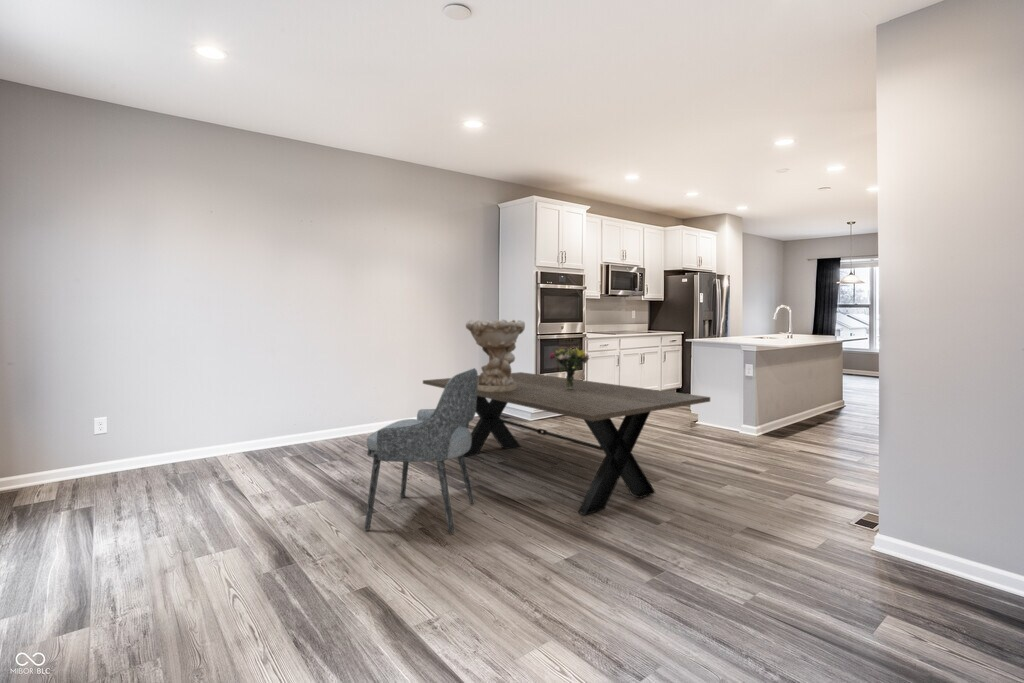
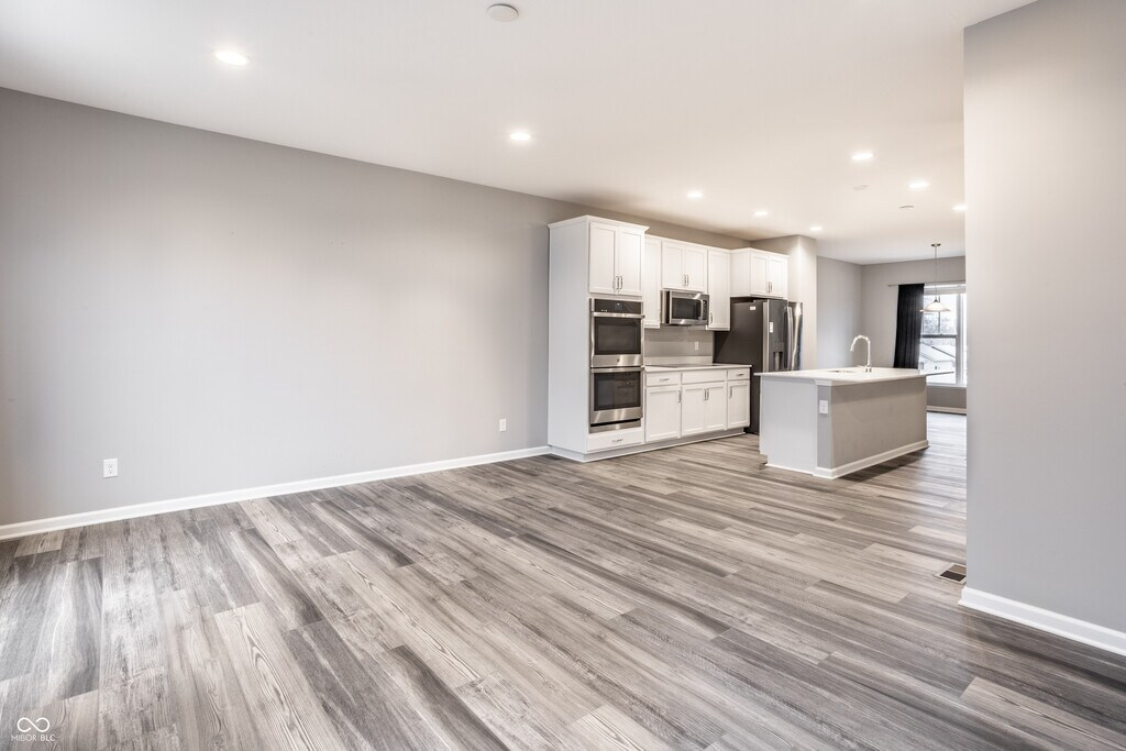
- dining chair [364,367,479,535]
- dining table [422,371,711,516]
- decorative bowl [465,318,526,392]
- bouquet [549,346,591,389]
